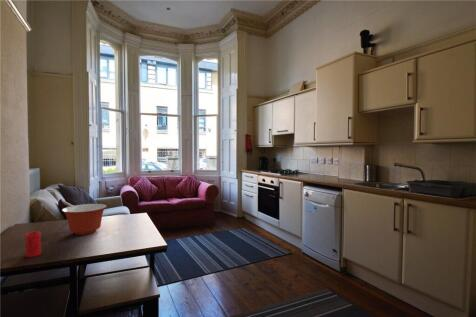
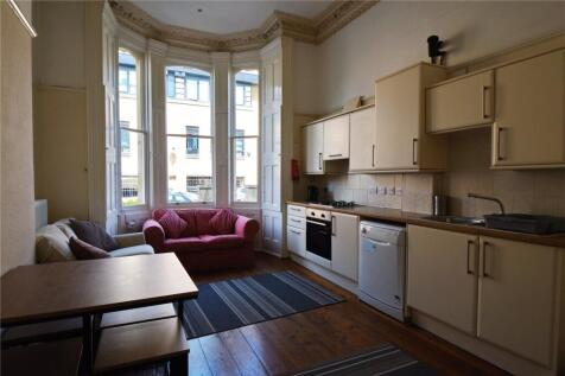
- mixing bowl [61,203,108,236]
- cup [24,231,42,258]
